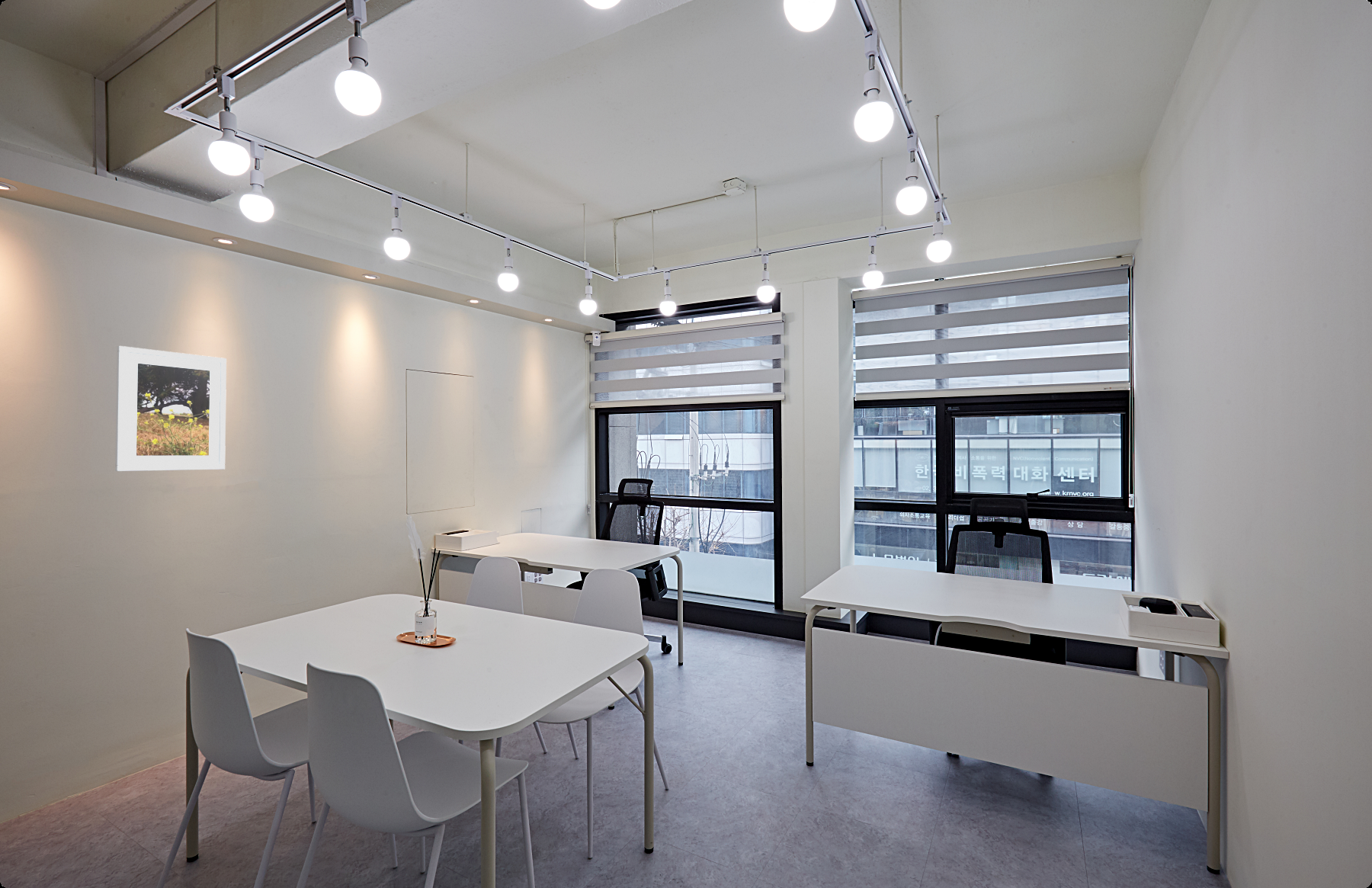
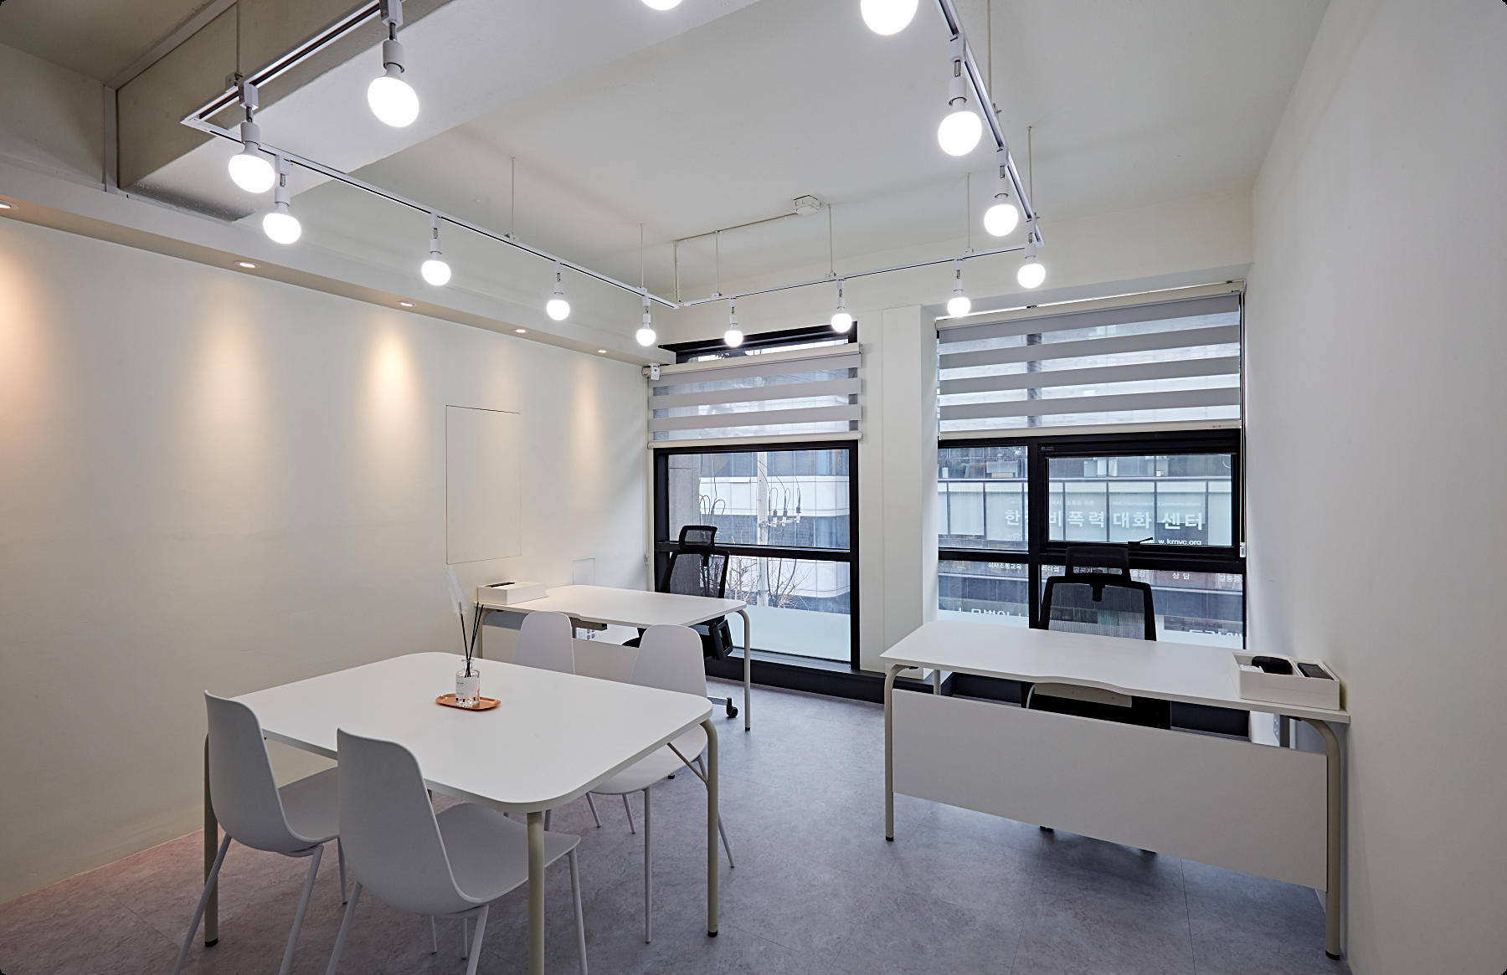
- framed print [114,345,227,472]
